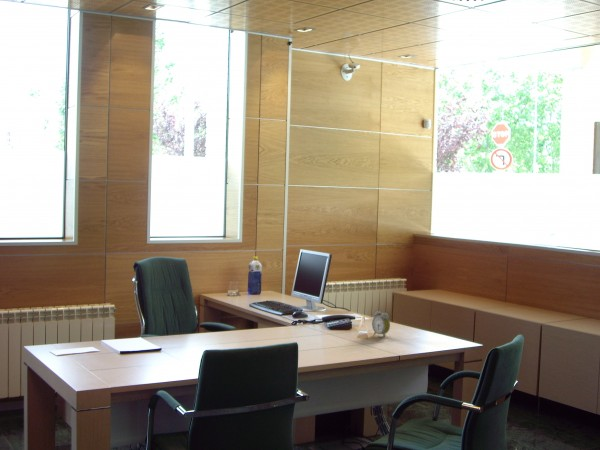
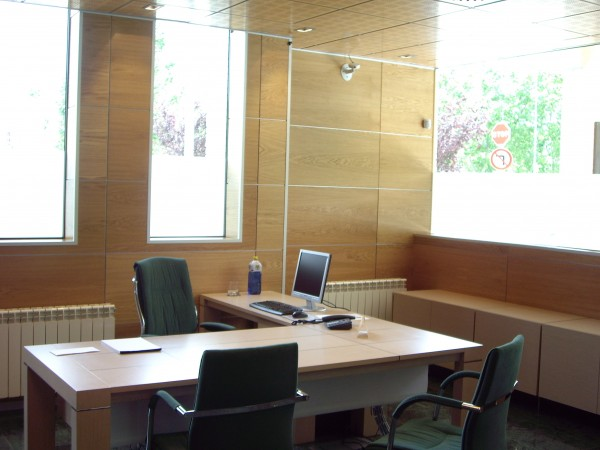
- alarm clock [371,310,391,339]
